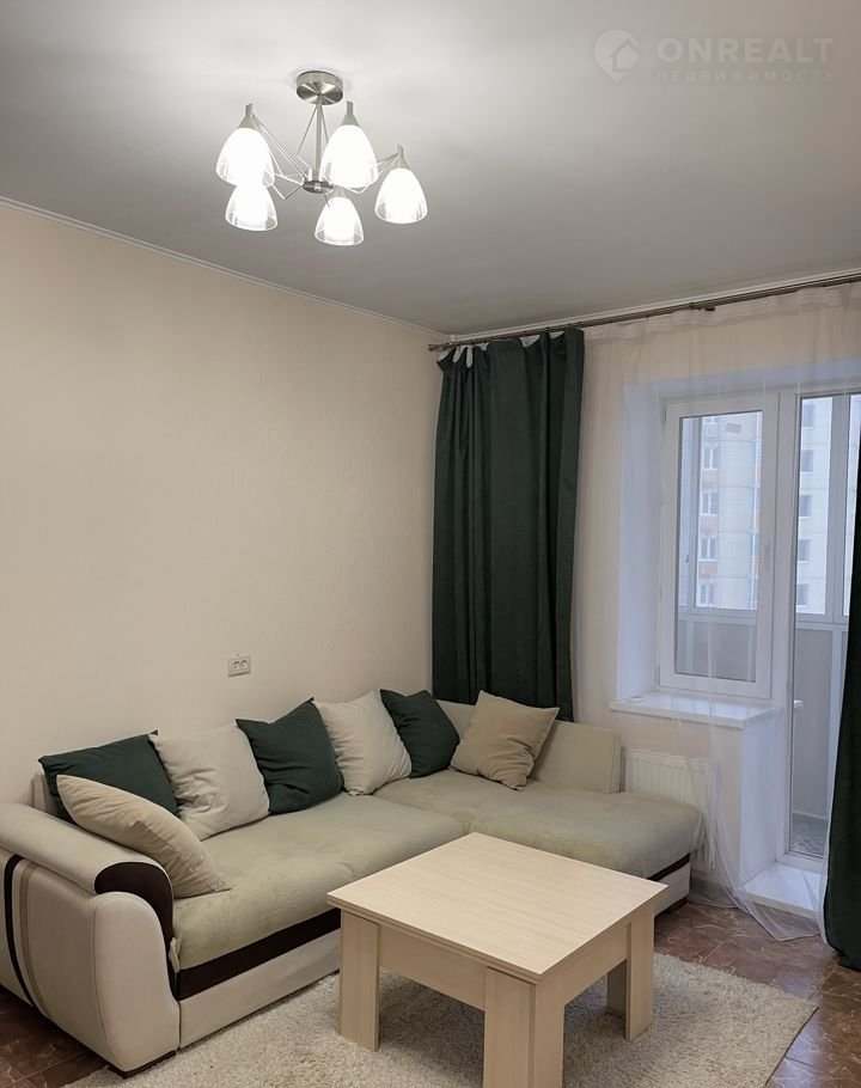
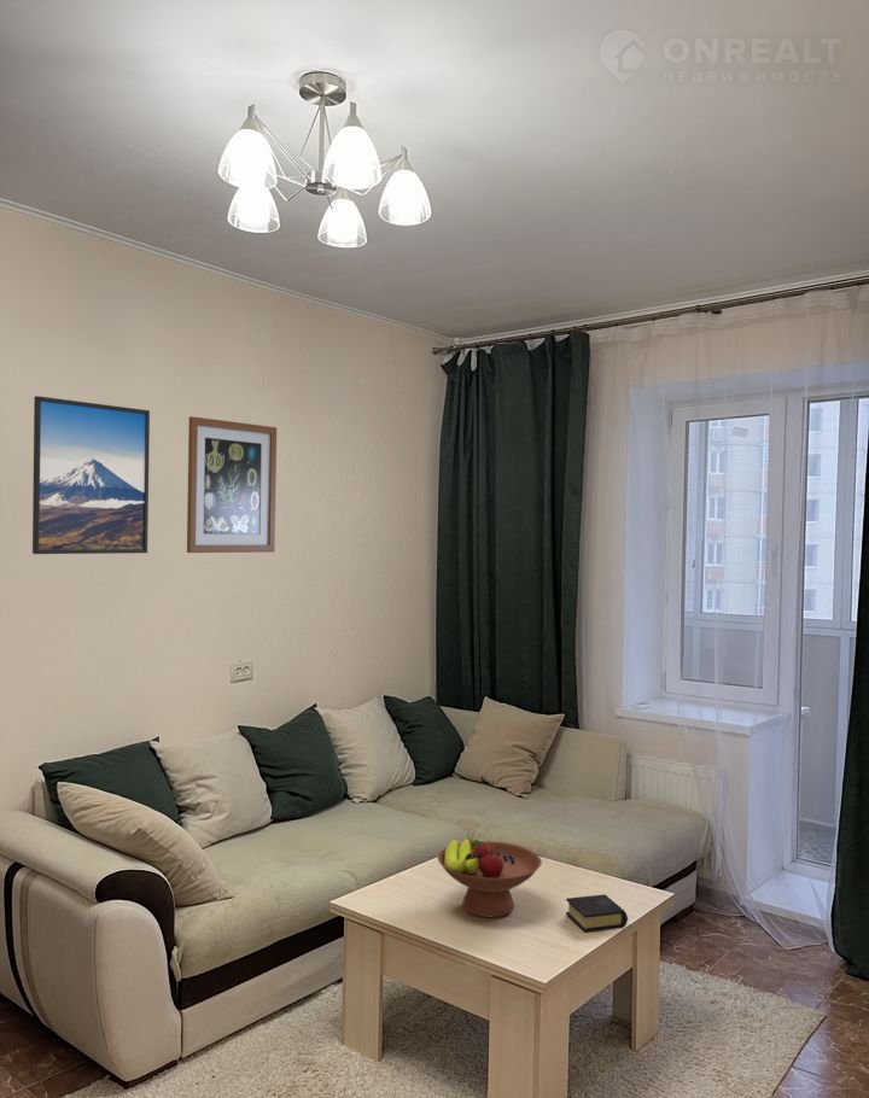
+ wall art [186,415,278,554]
+ fruit bowl [437,837,543,918]
+ book [565,893,629,933]
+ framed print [31,395,151,555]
